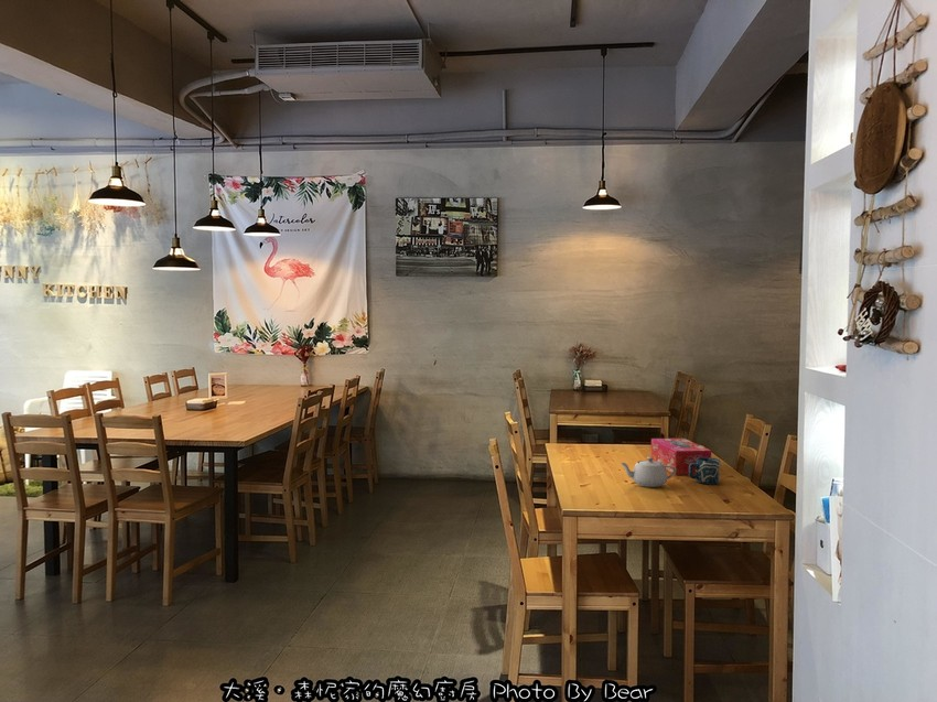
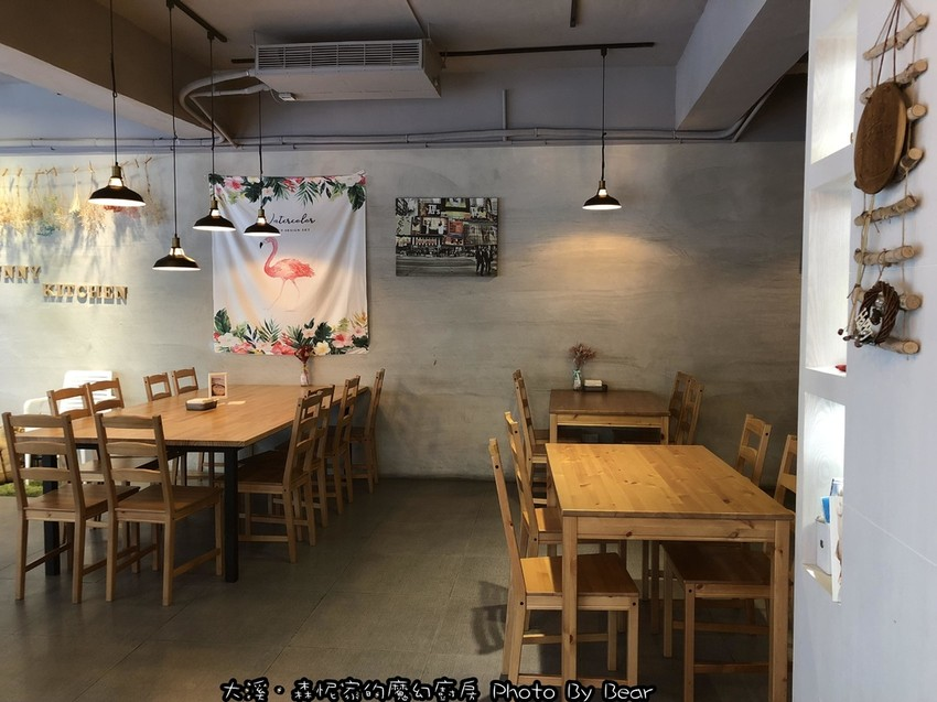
- tissue box [650,438,712,476]
- teapot [620,456,676,488]
- cup [688,456,721,486]
